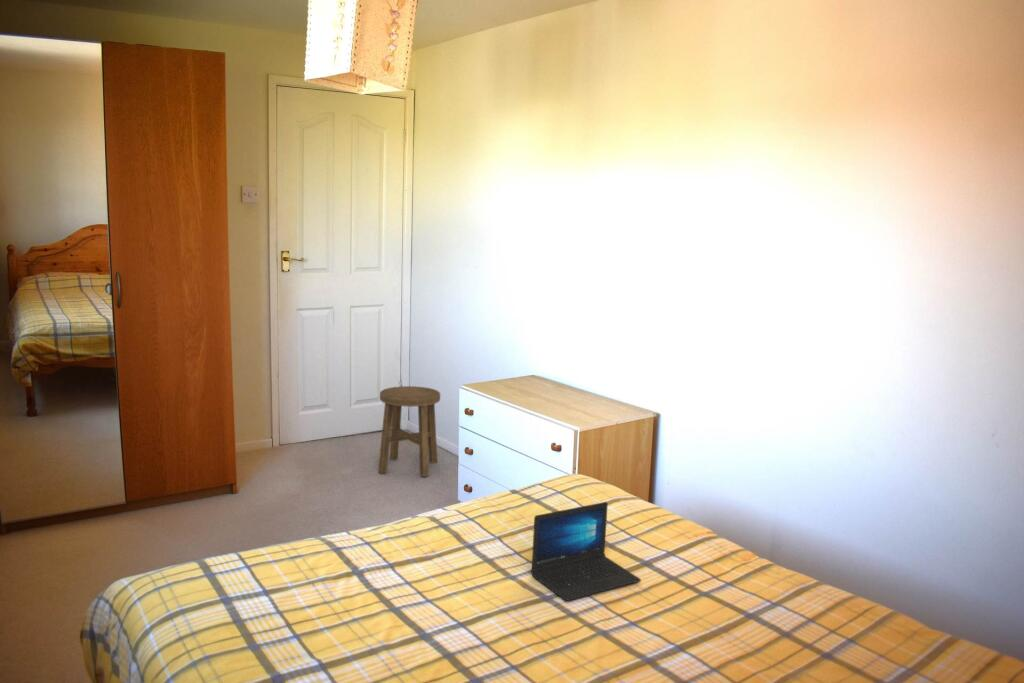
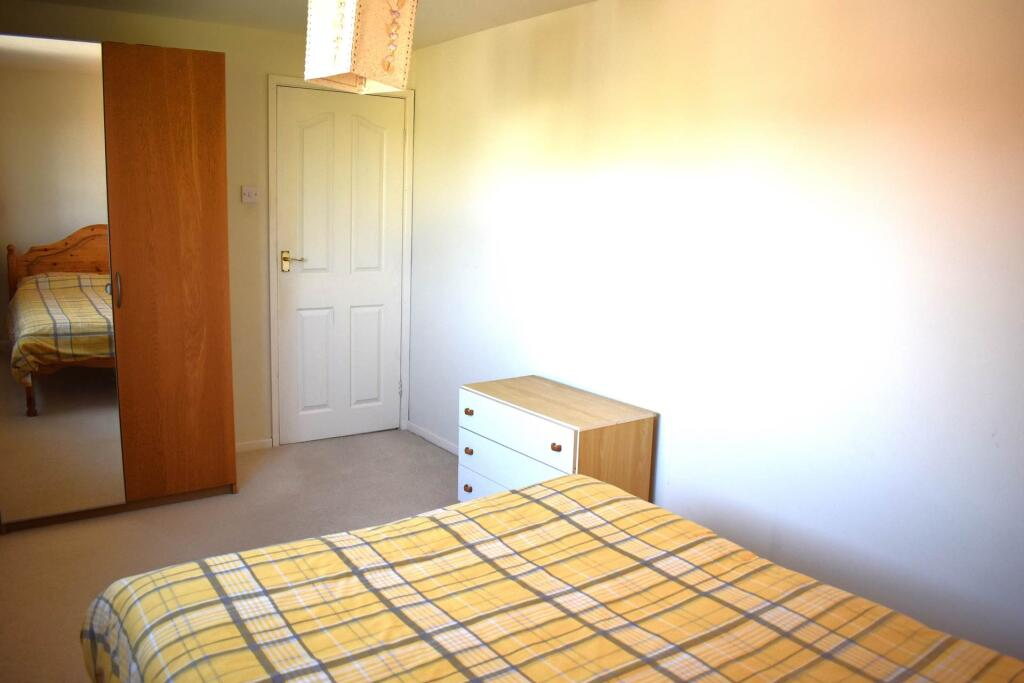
- laptop [530,501,642,602]
- stool [377,385,441,478]
